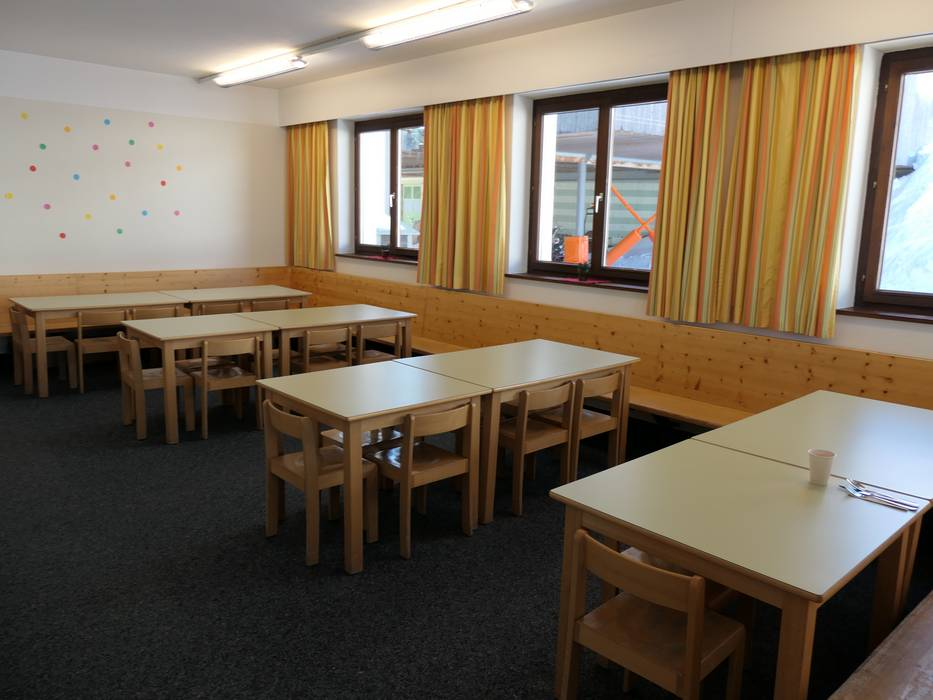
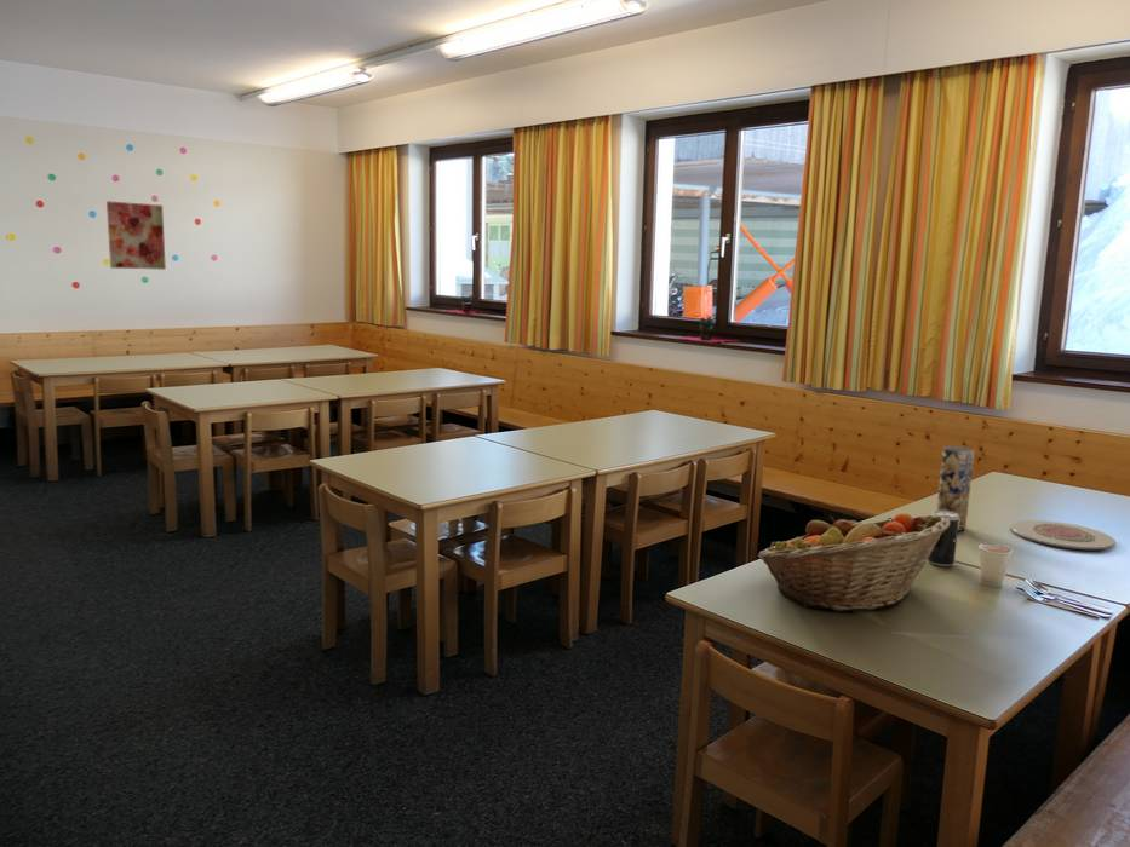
+ beverage can [927,509,959,567]
+ plate [1010,519,1117,551]
+ fruit basket [757,512,950,612]
+ wall art [105,200,167,271]
+ vase [935,445,975,531]
